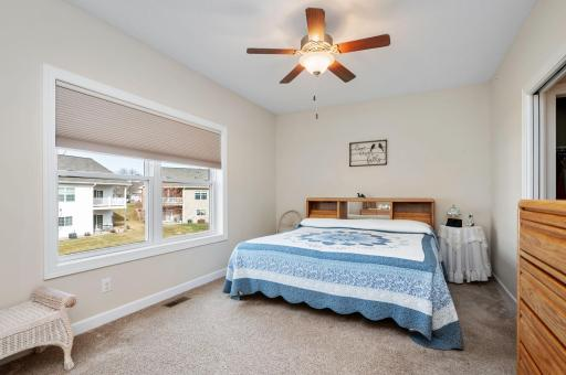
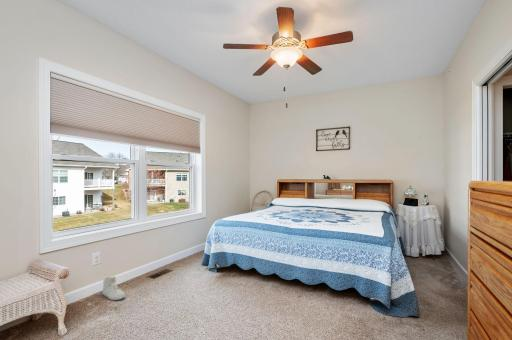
+ sneaker [101,276,126,301]
